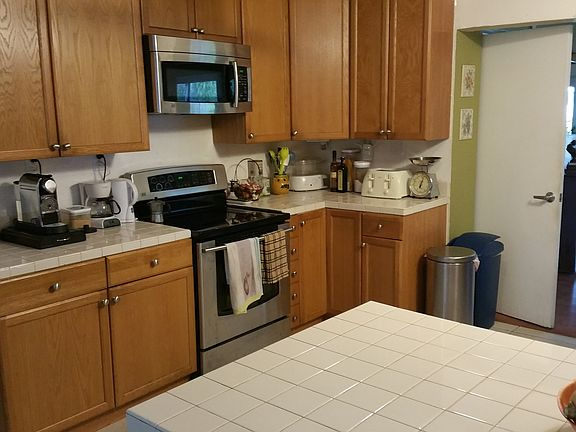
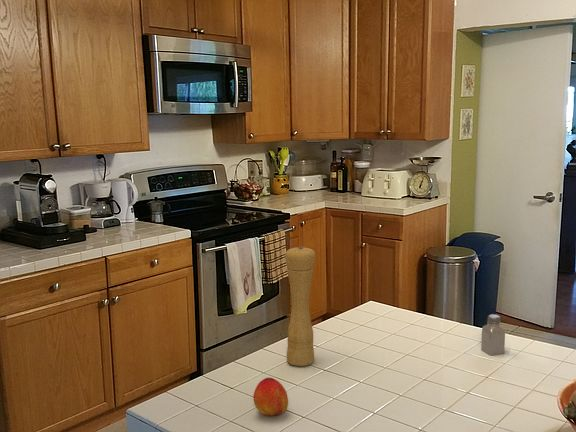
+ peach [252,377,289,417]
+ saltshaker [480,314,506,357]
+ pepper mill [284,245,316,367]
